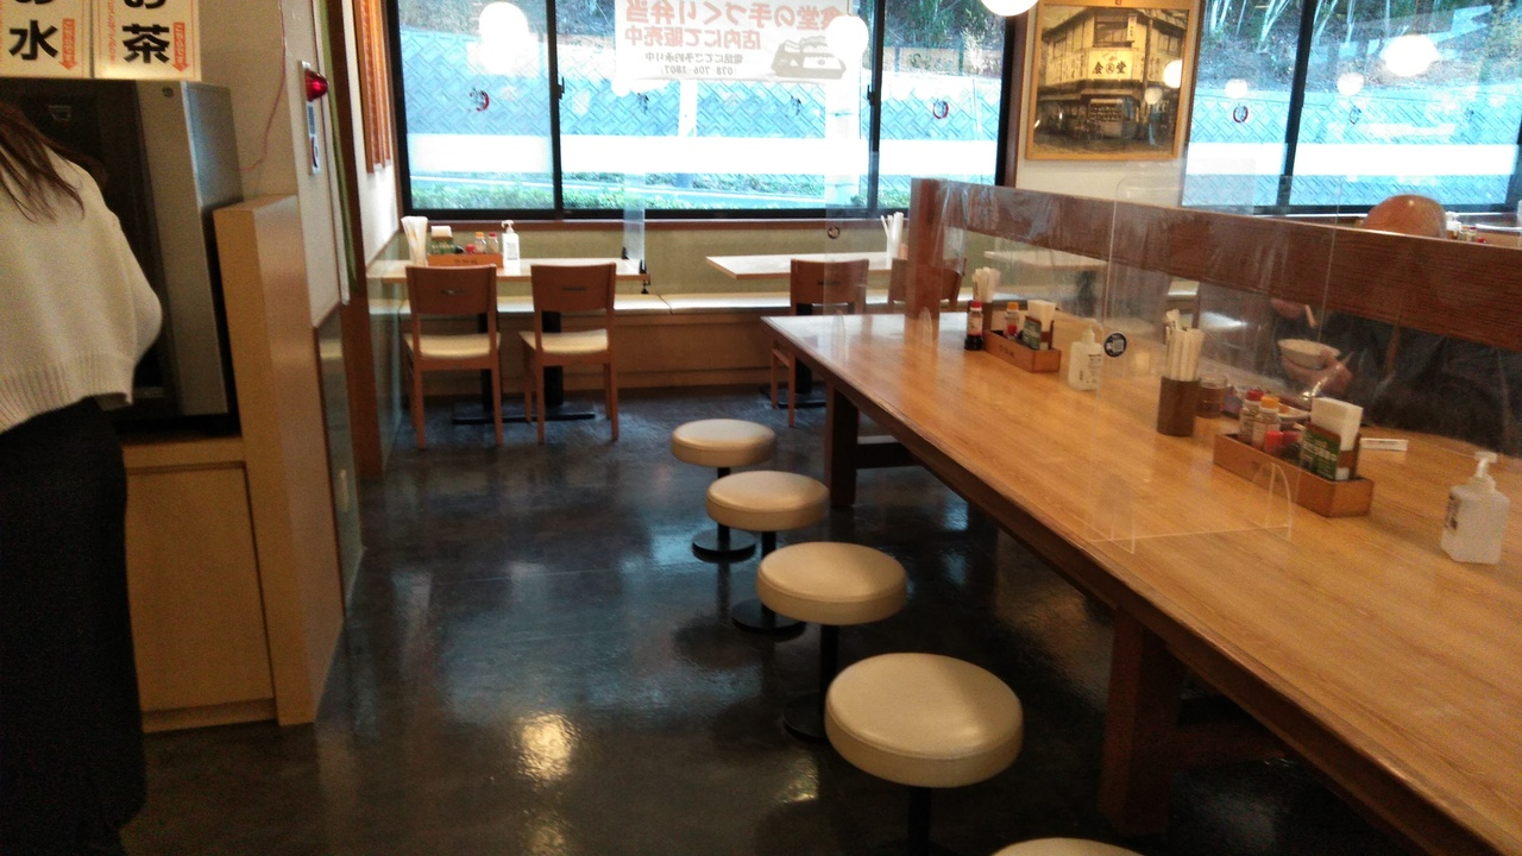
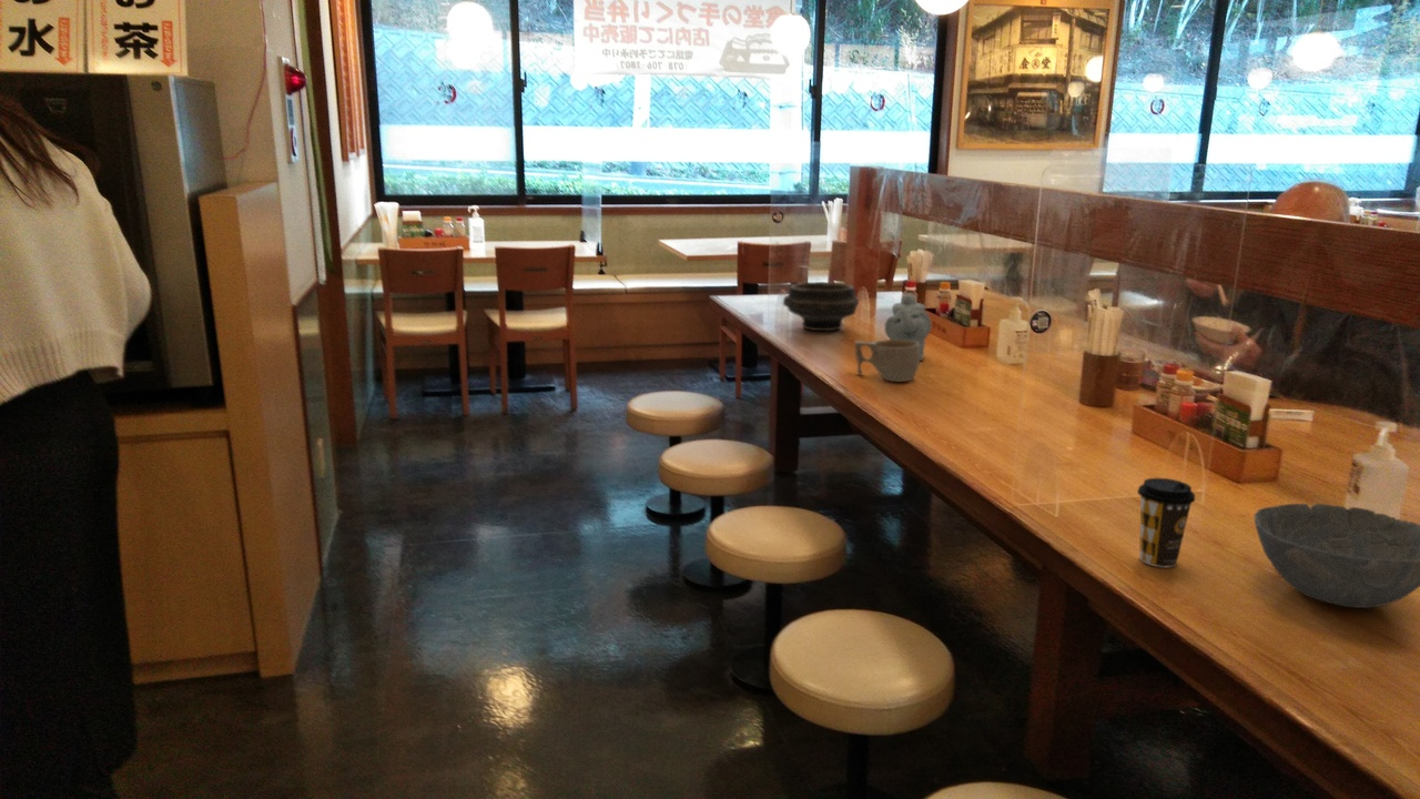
+ cup [854,338,921,383]
+ coffee cup [1136,477,1196,568]
+ bowl [782,281,861,332]
+ teapot [883,292,933,362]
+ bowl [1254,503,1420,609]
